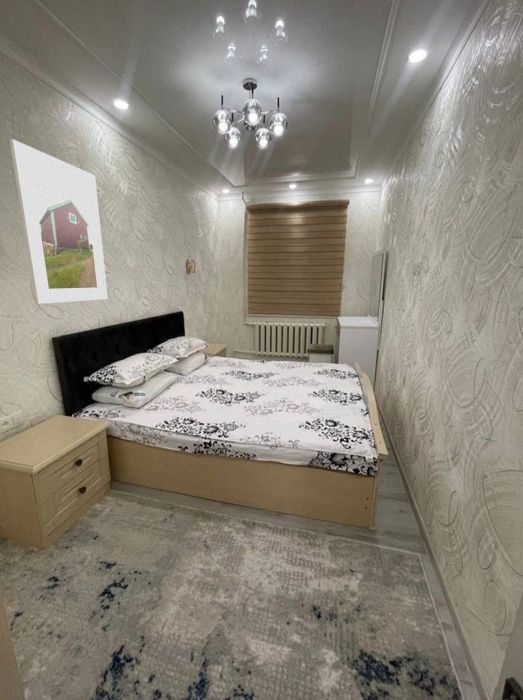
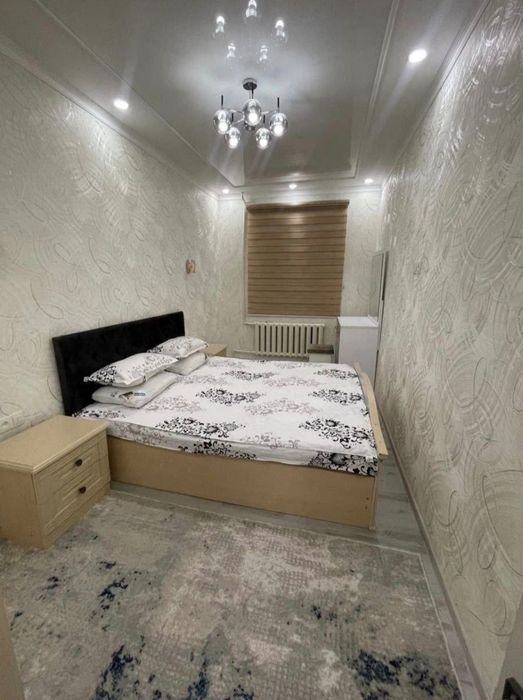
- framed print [9,138,109,305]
